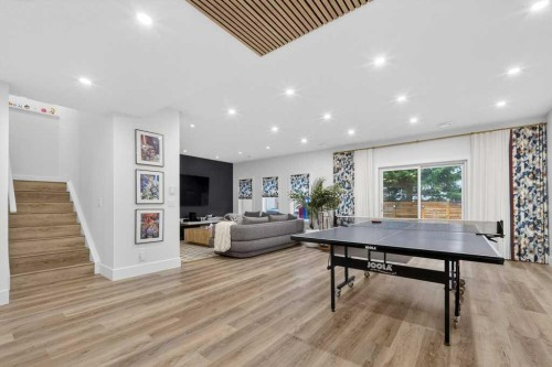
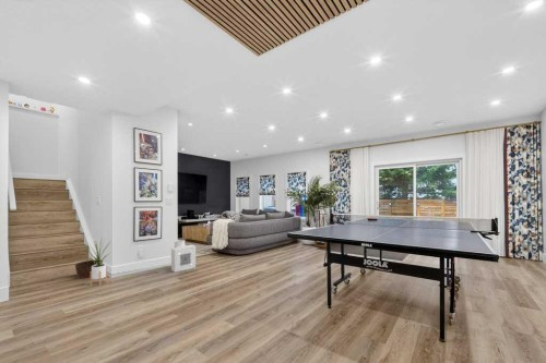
+ air purifier [170,239,197,273]
+ house plant [87,235,112,286]
+ basket [74,258,104,279]
